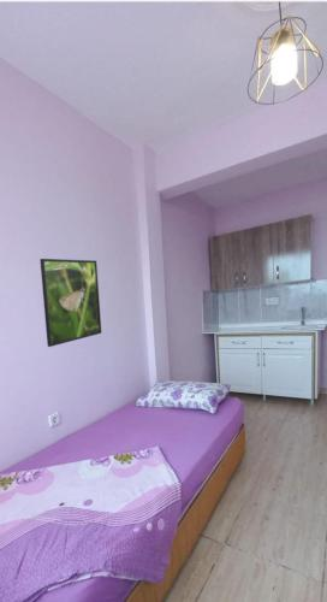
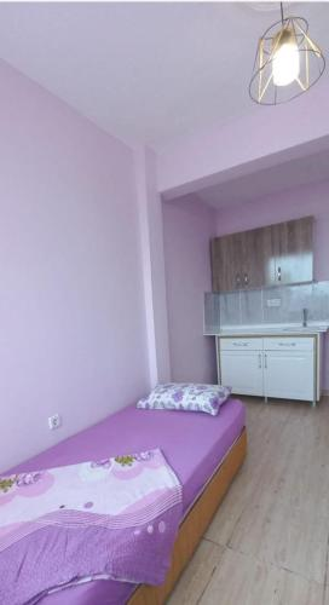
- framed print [38,258,102,348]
